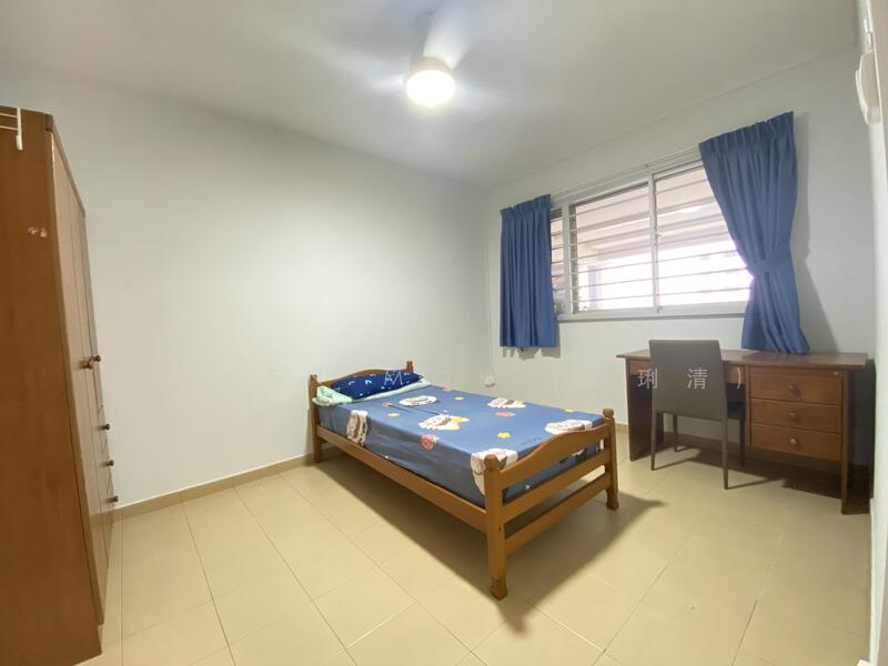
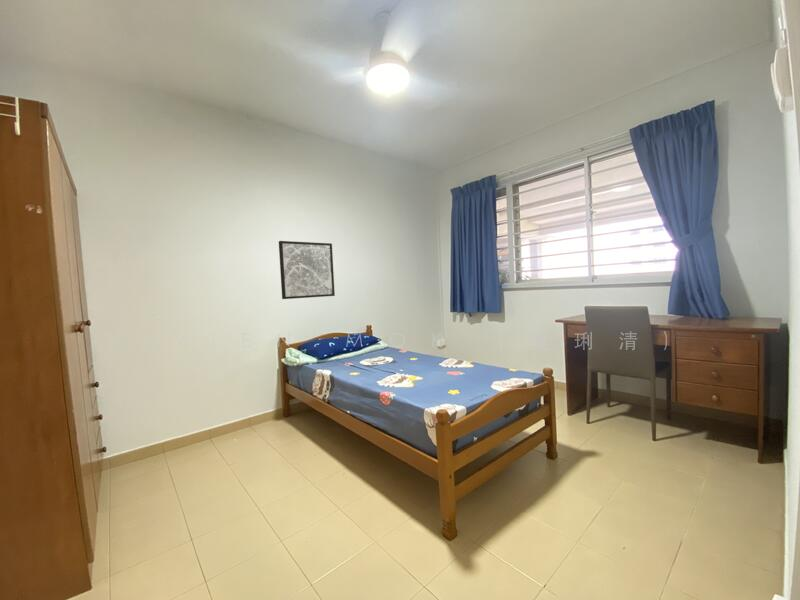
+ wall art [278,240,336,300]
